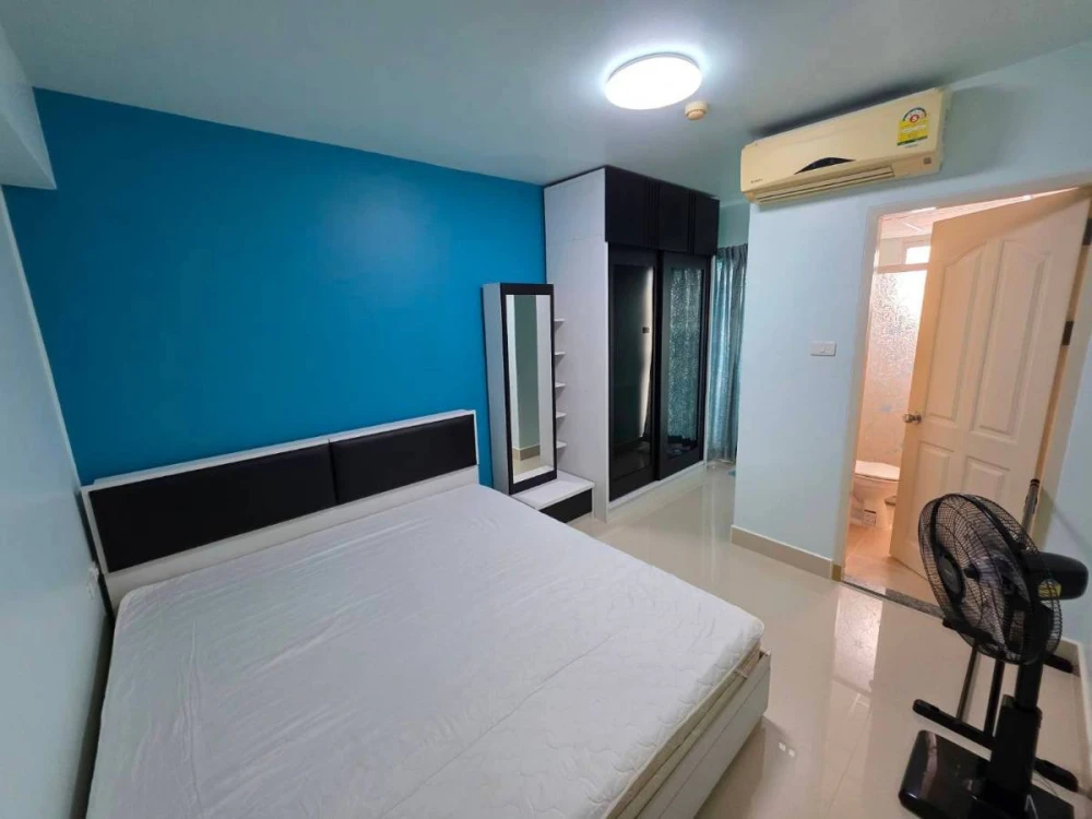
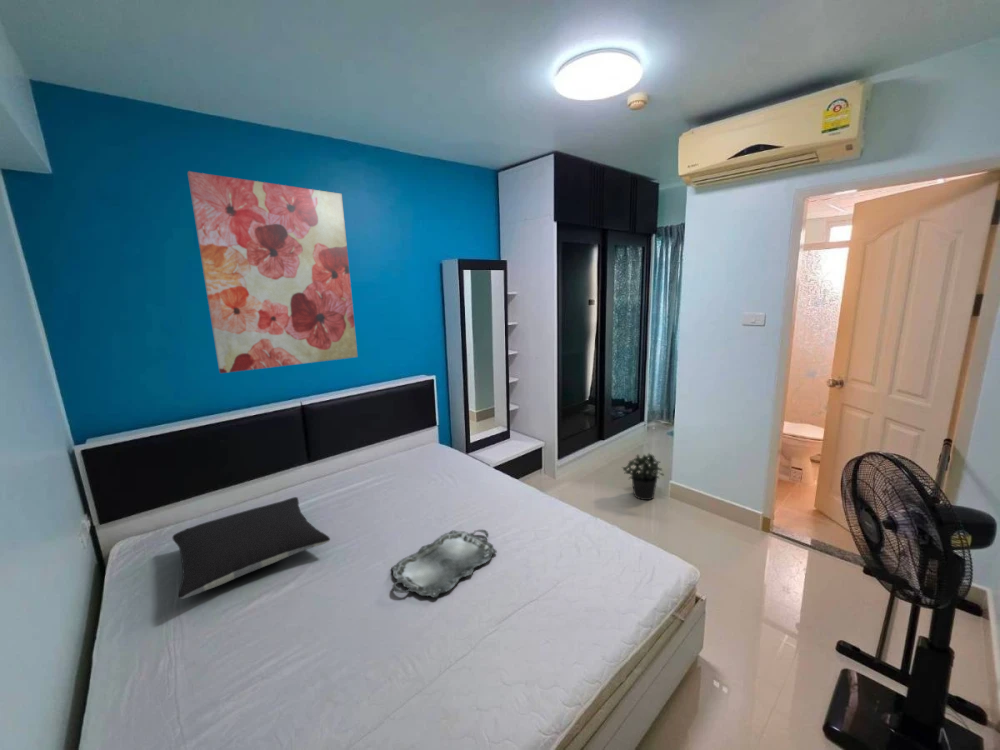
+ pillow [172,496,331,600]
+ potted plant [621,452,665,501]
+ wall art [187,170,359,374]
+ serving tray [390,529,498,598]
